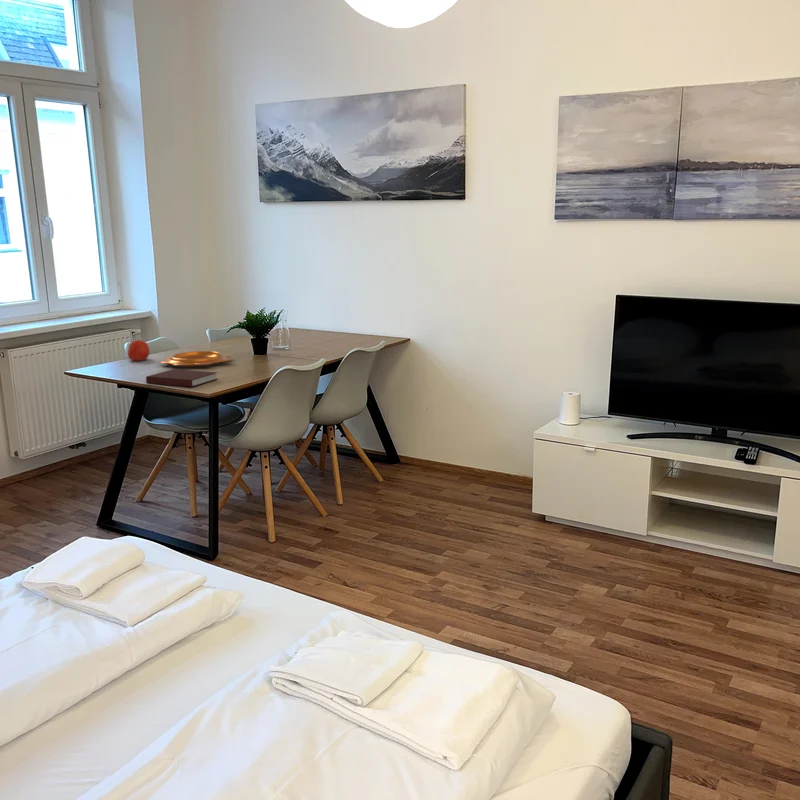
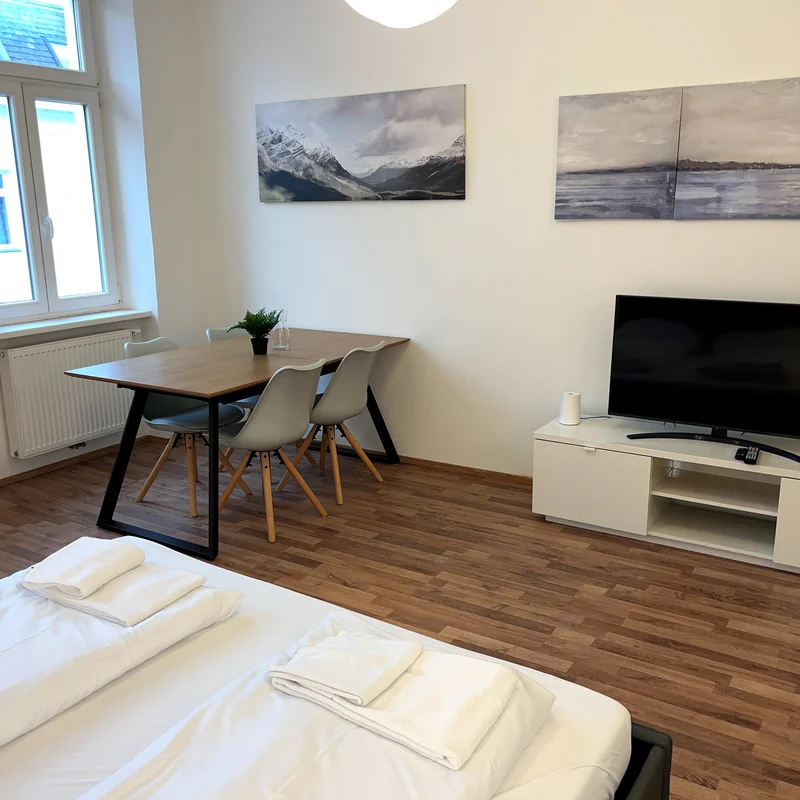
- apple [127,339,151,362]
- notebook [145,368,218,388]
- decorative bowl [159,350,232,368]
